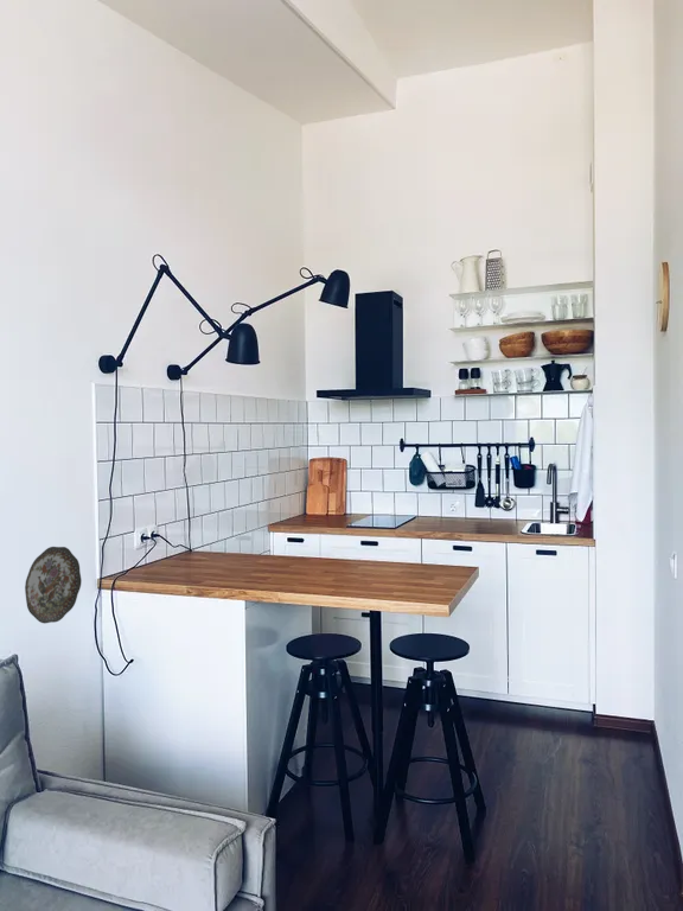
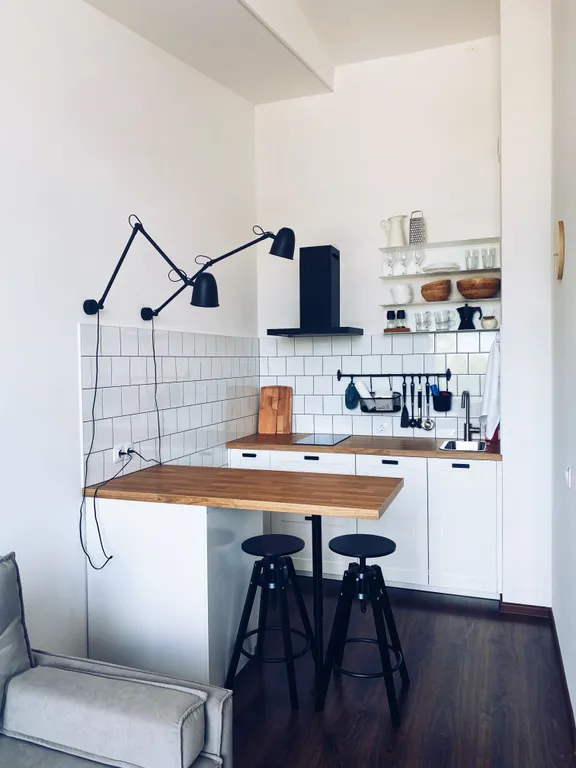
- decorative plate [24,546,83,624]
